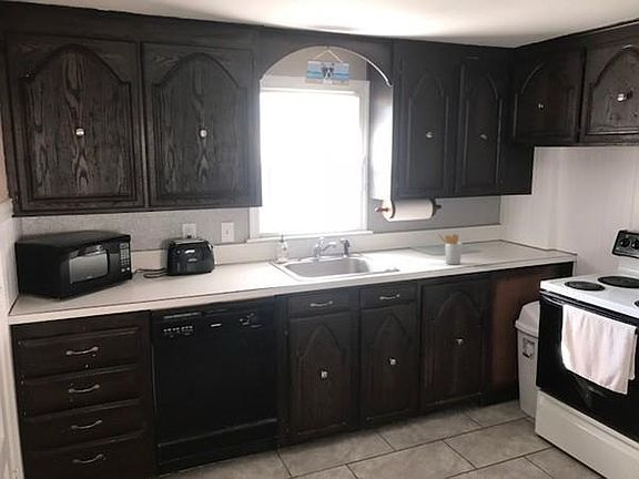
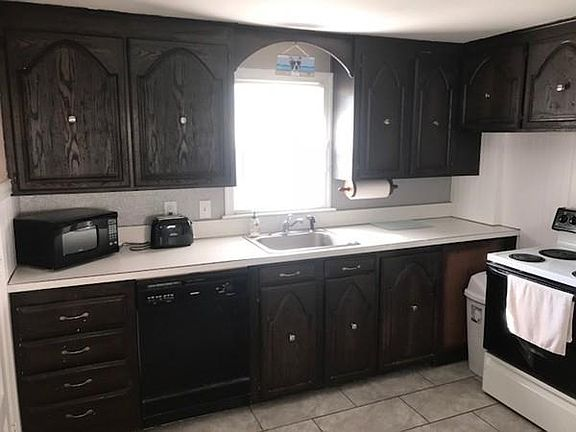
- utensil holder [437,233,463,265]
